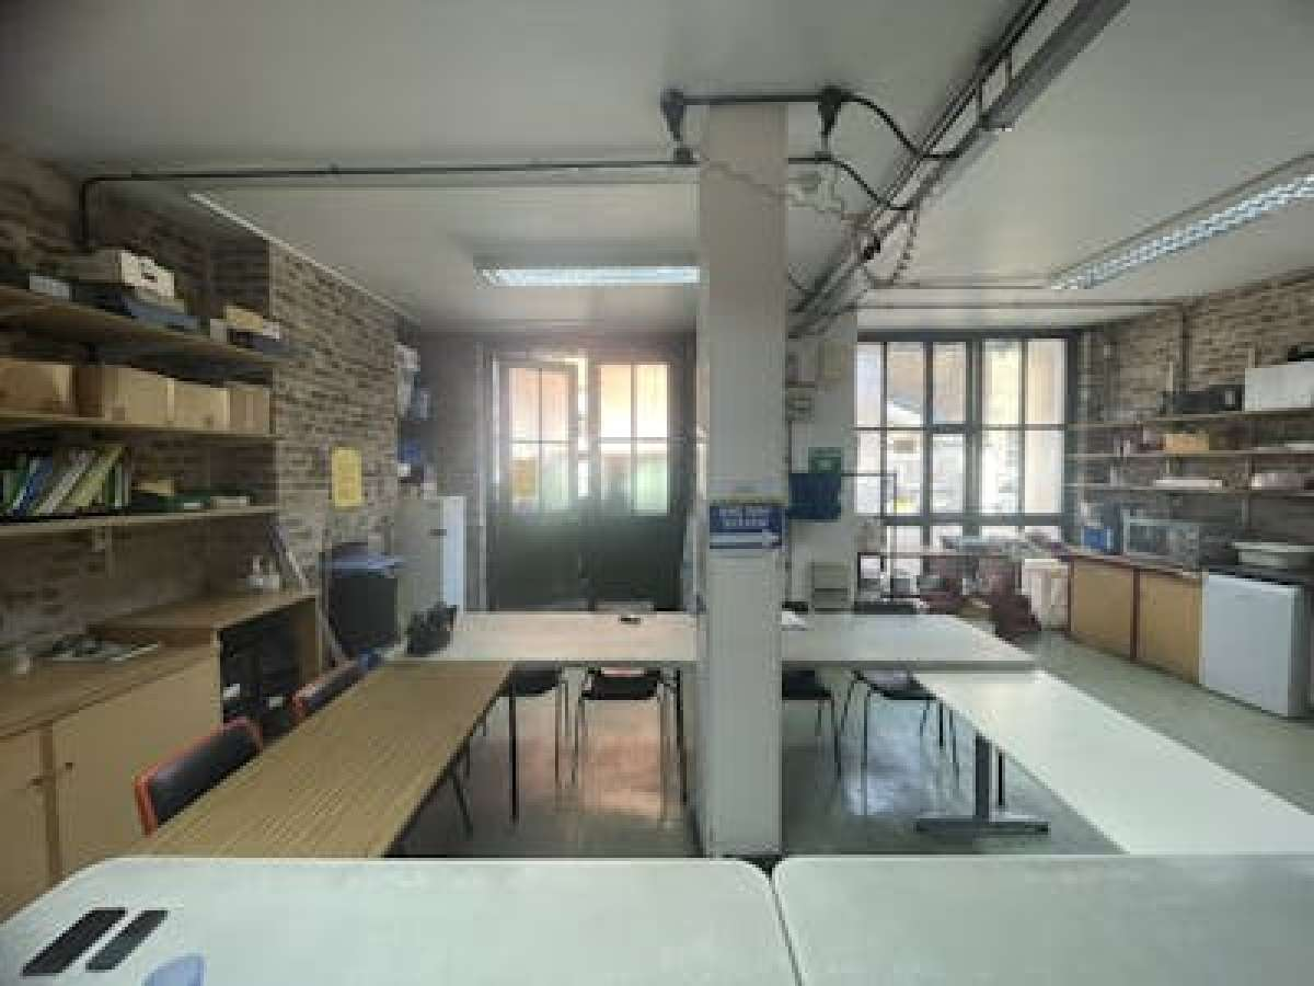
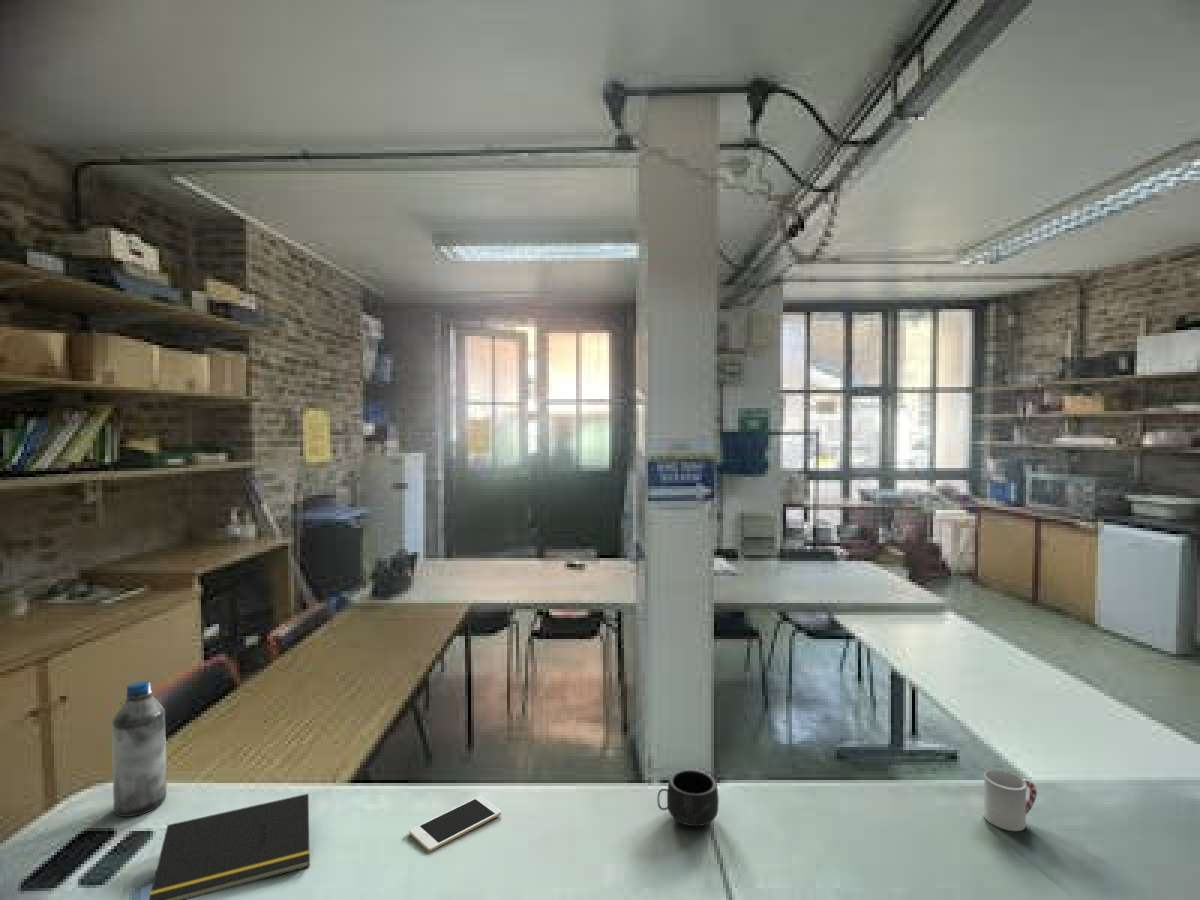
+ cup [983,769,1038,832]
+ notepad [148,792,311,900]
+ mug [656,769,720,827]
+ cell phone [408,795,502,853]
+ water bottle [111,680,168,818]
